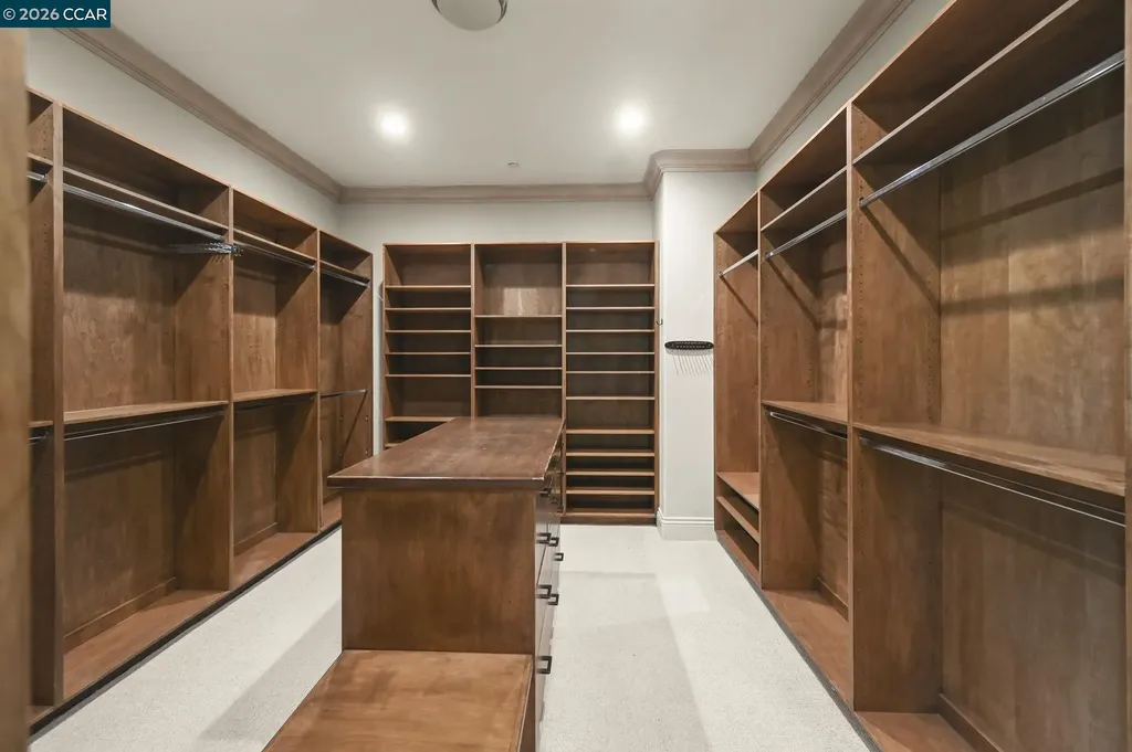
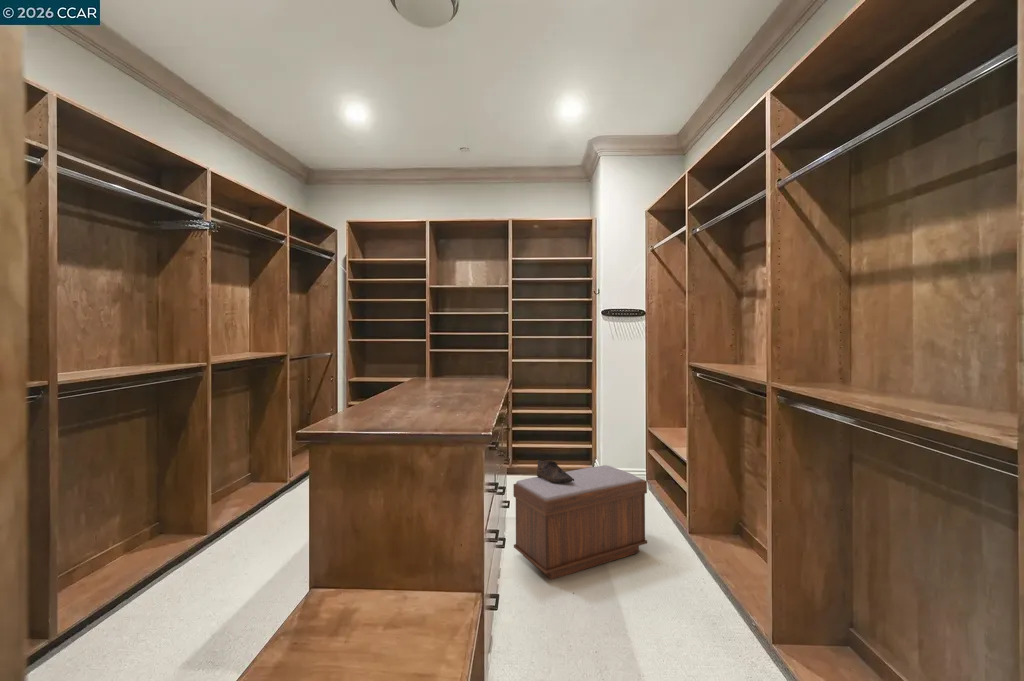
+ shoe [536,458,574,483]
+ bench [512,464,648,581]
